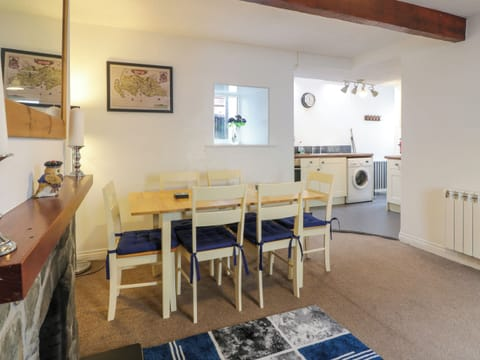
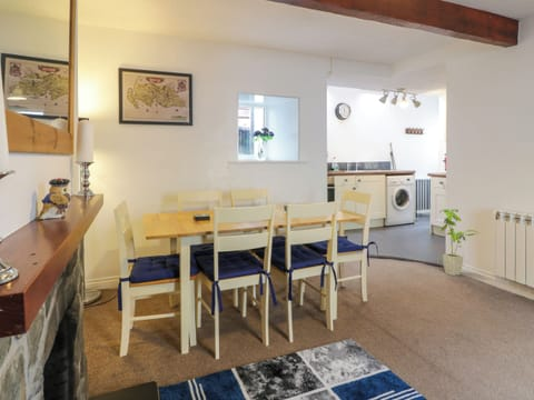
+ house plant [439,208,479,277]
